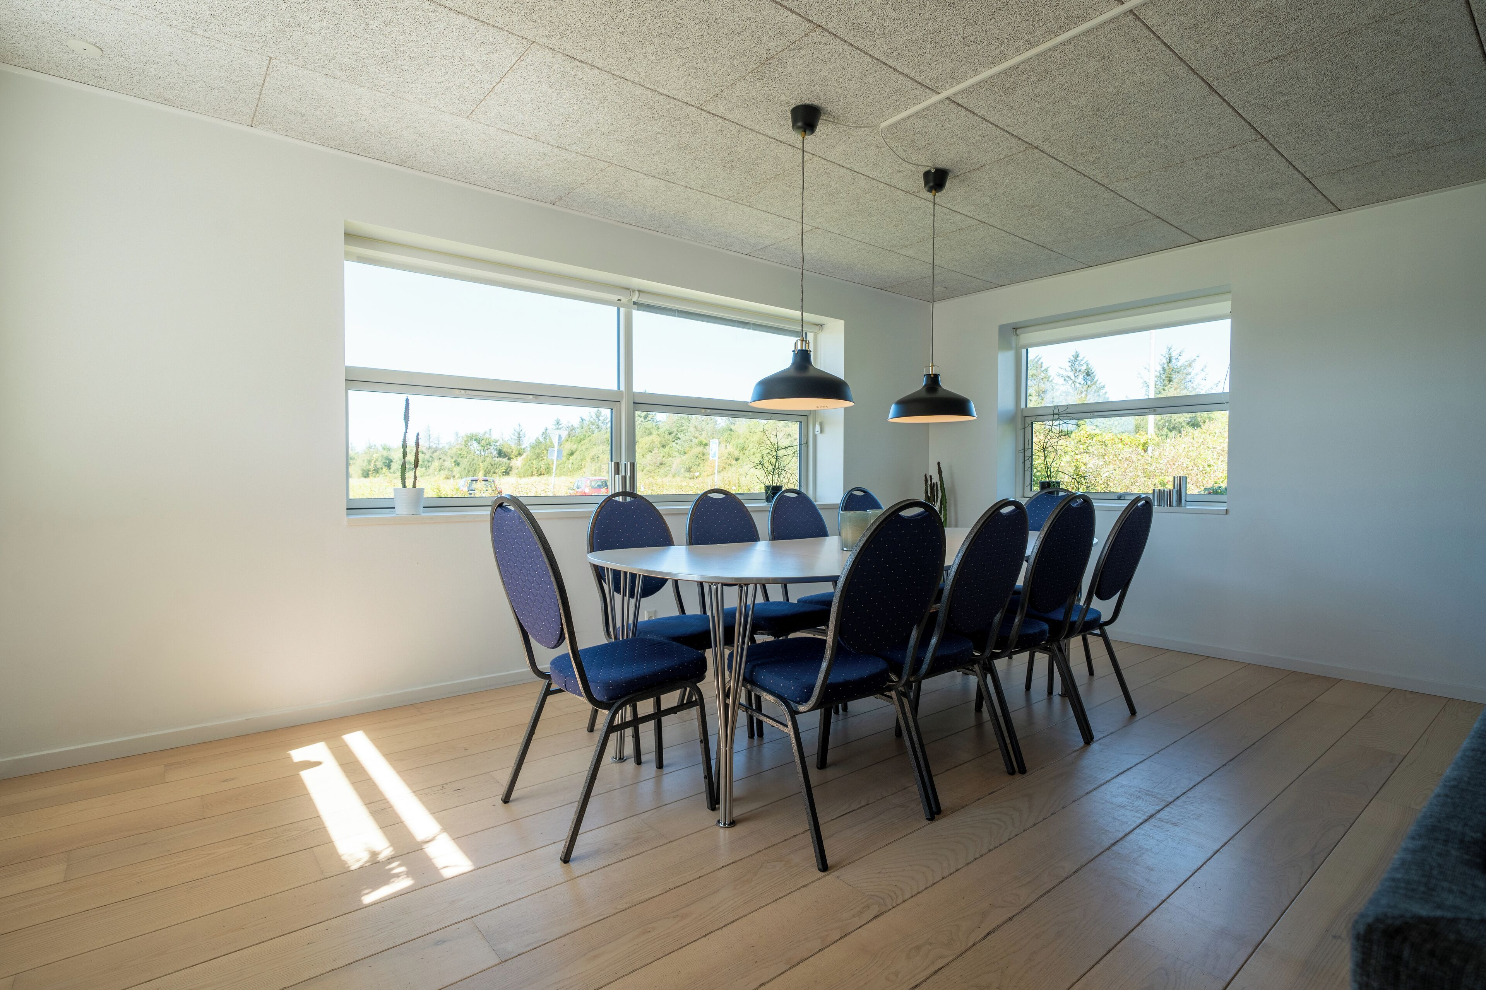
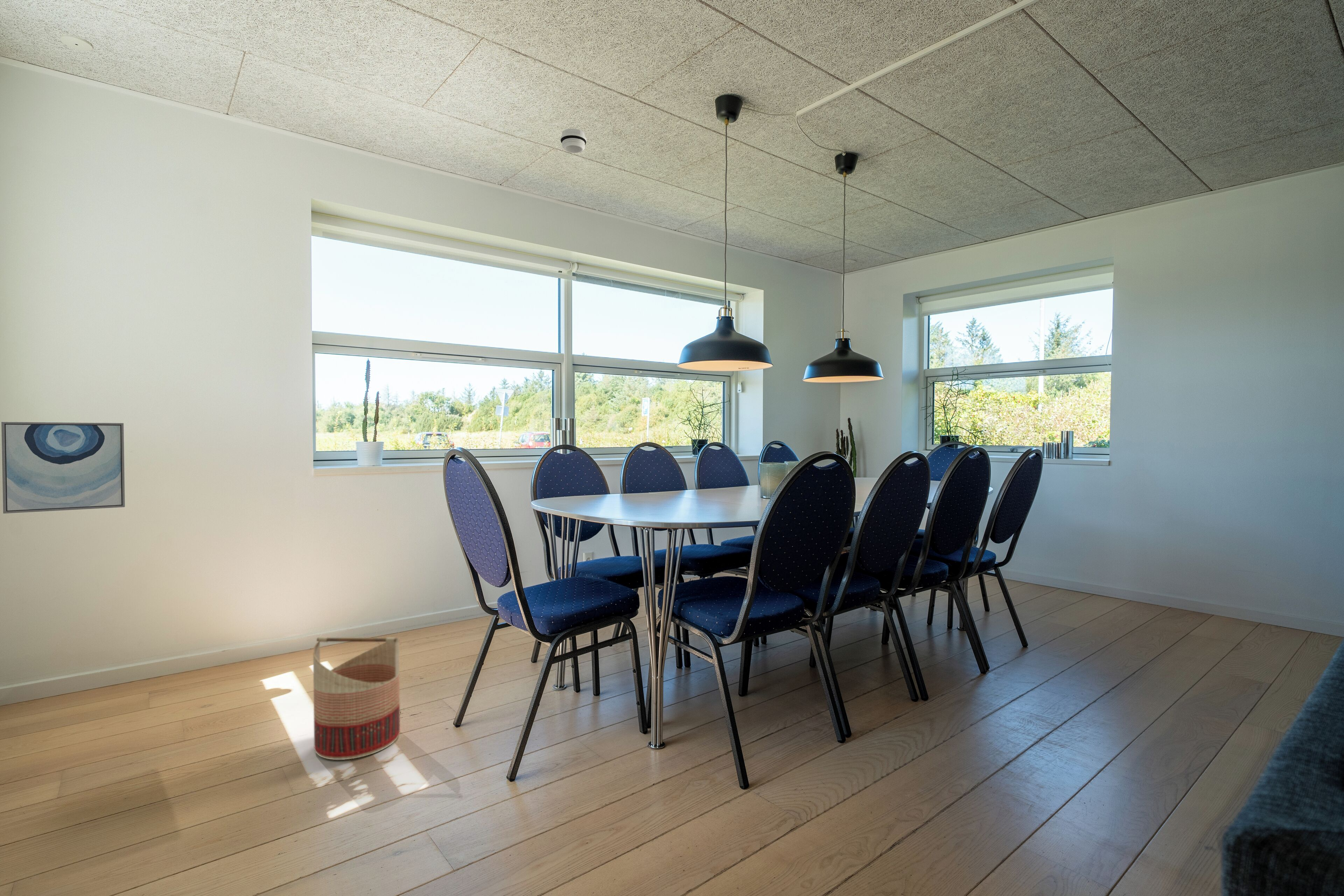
+ basket [313,637,400,760]
+ smoke detector [560,128,587,154]
+ wall art [1,421,125,514]
